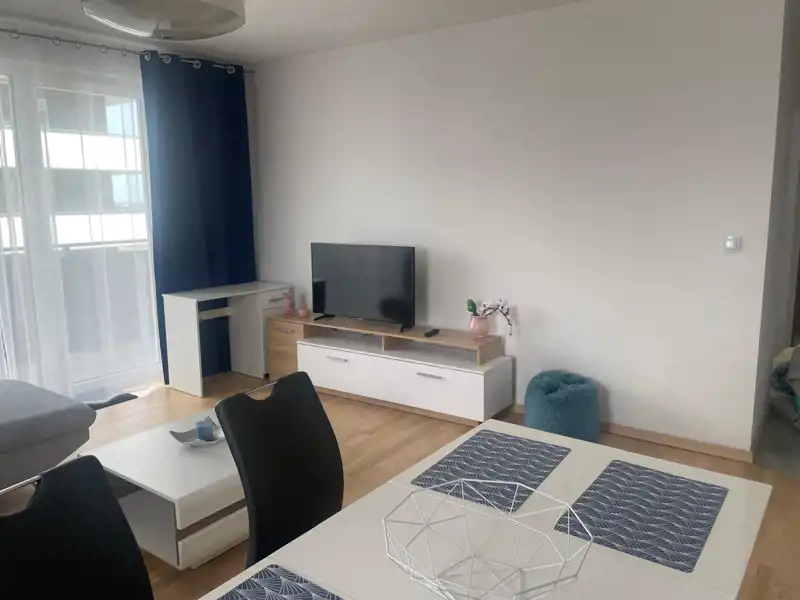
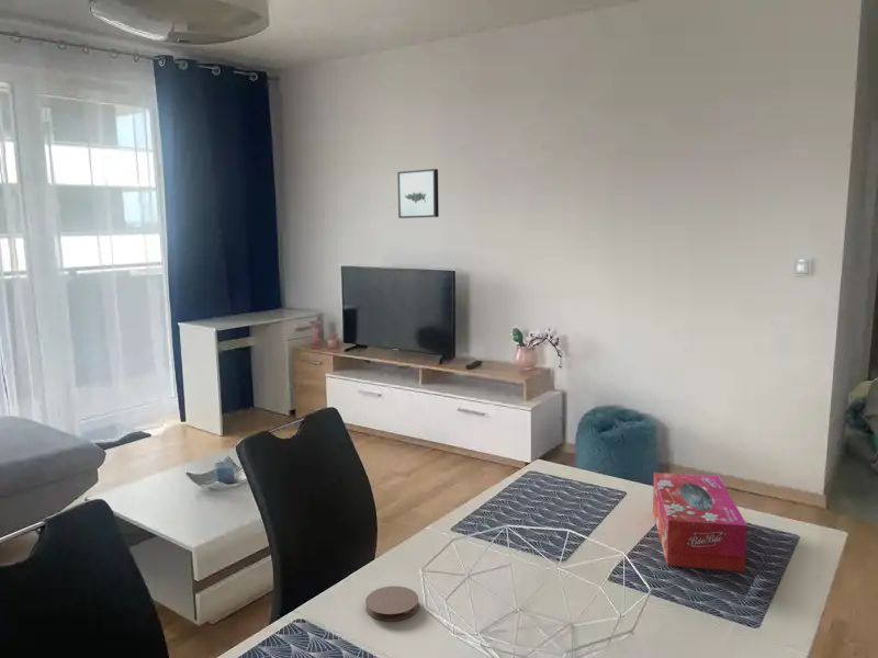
+ wall art [396,168,440,219]
+ coaster [364,585,419,622]
+ tissue box [652,472,748,572]
